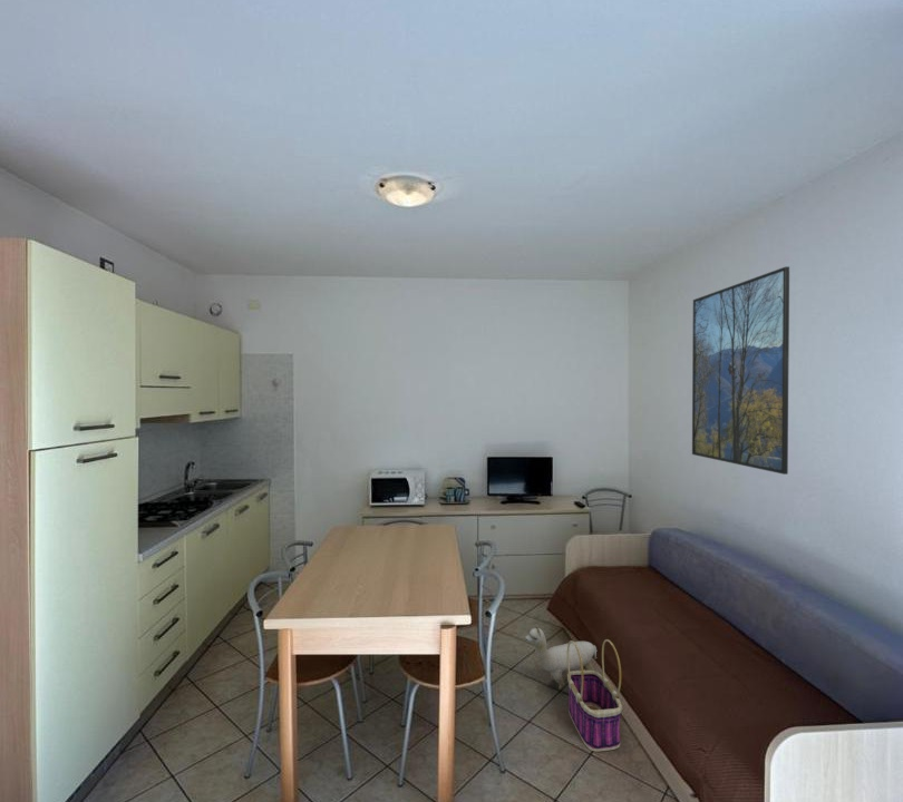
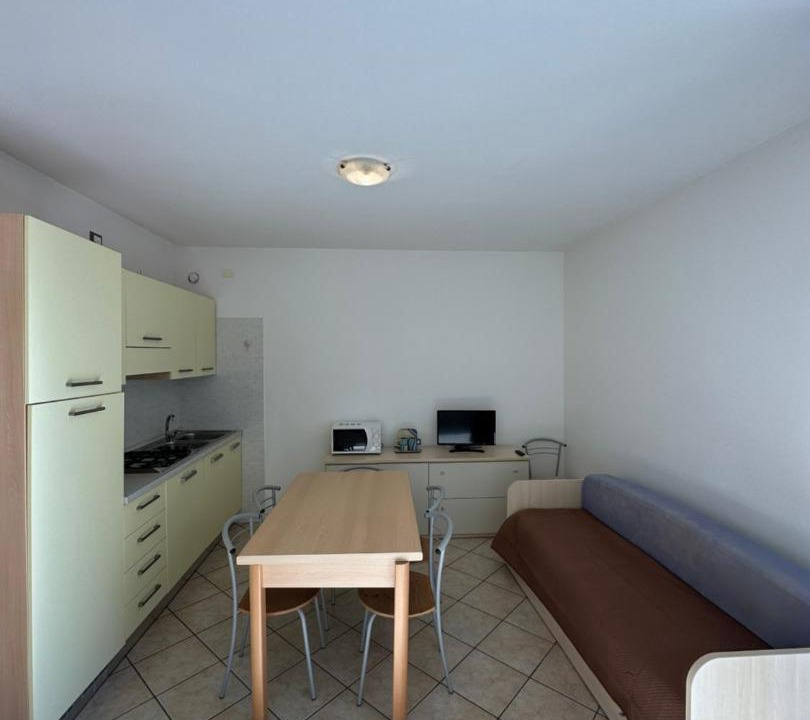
- plush toy [524,624,598,691]
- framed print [691,265,790,476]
- basket [566,638,623,753]
